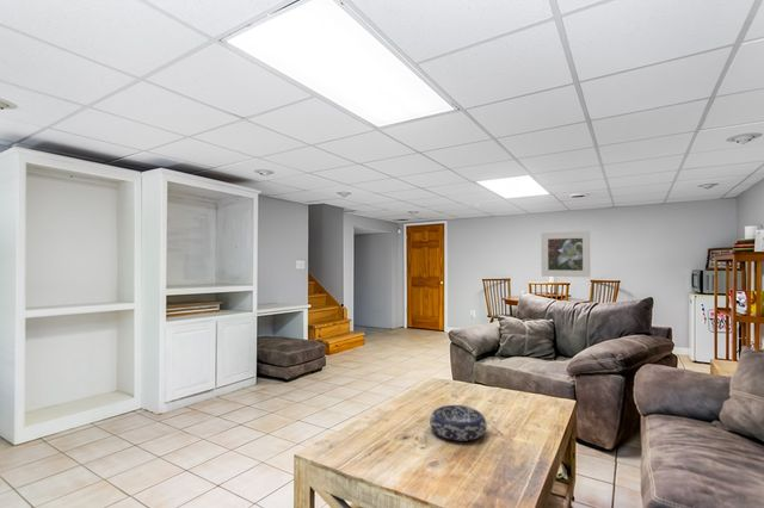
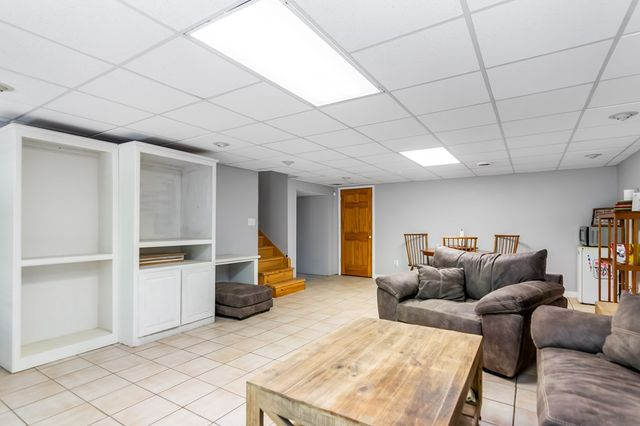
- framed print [540,230,591,278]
- decorative bowl [429,404,488,442]
